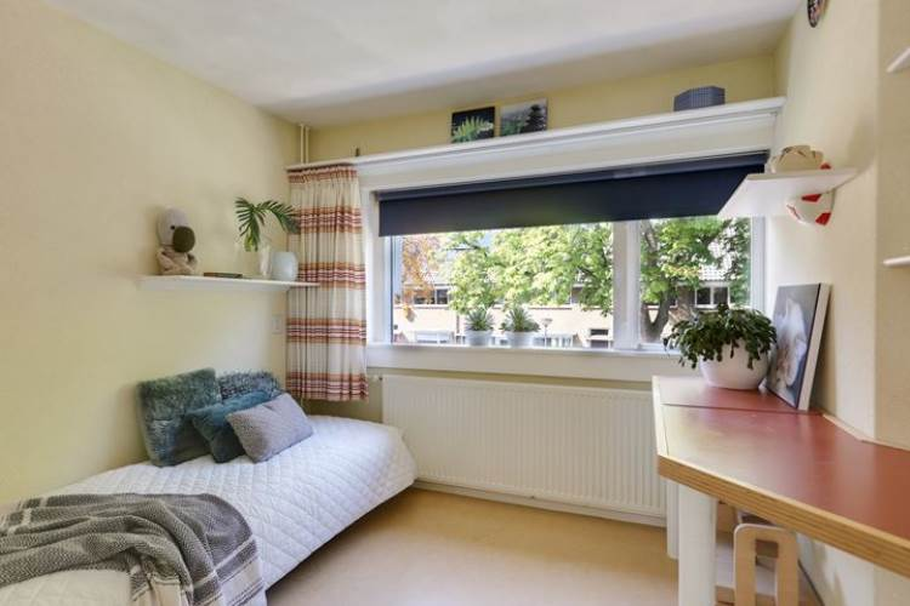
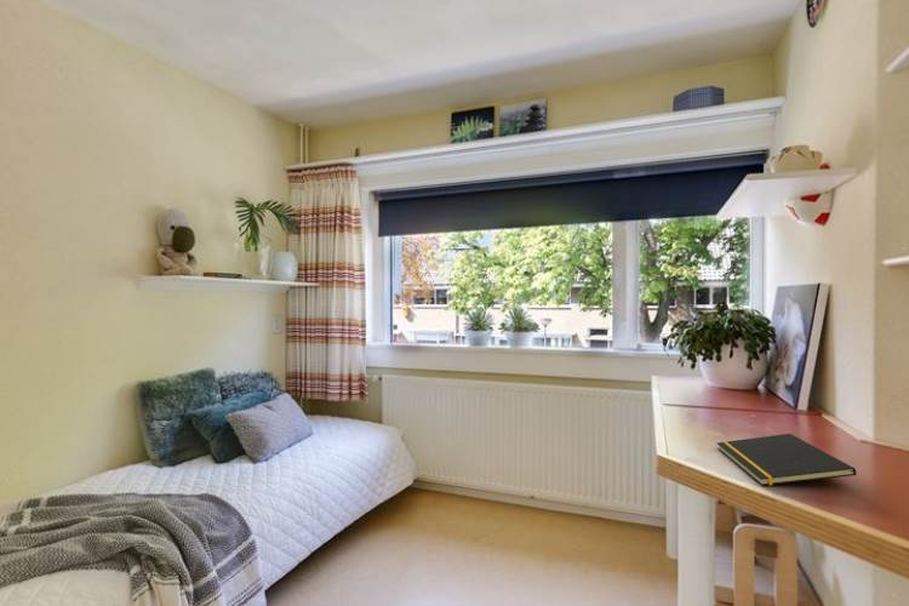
+ notepad [716,433,857,487]
